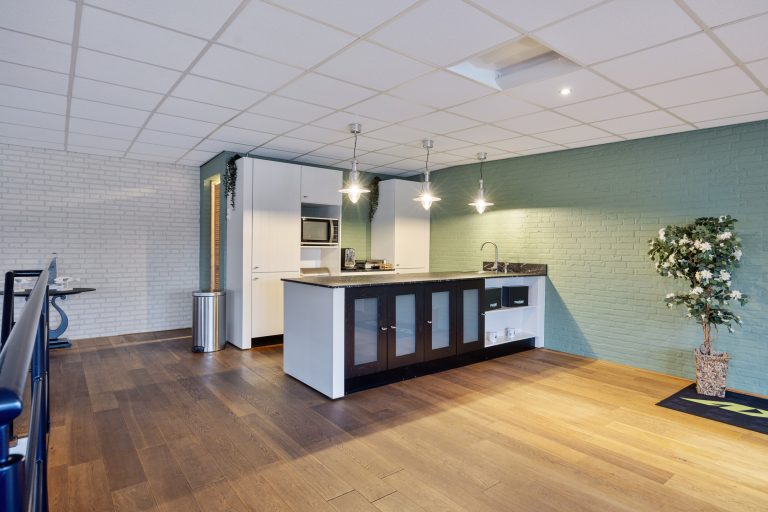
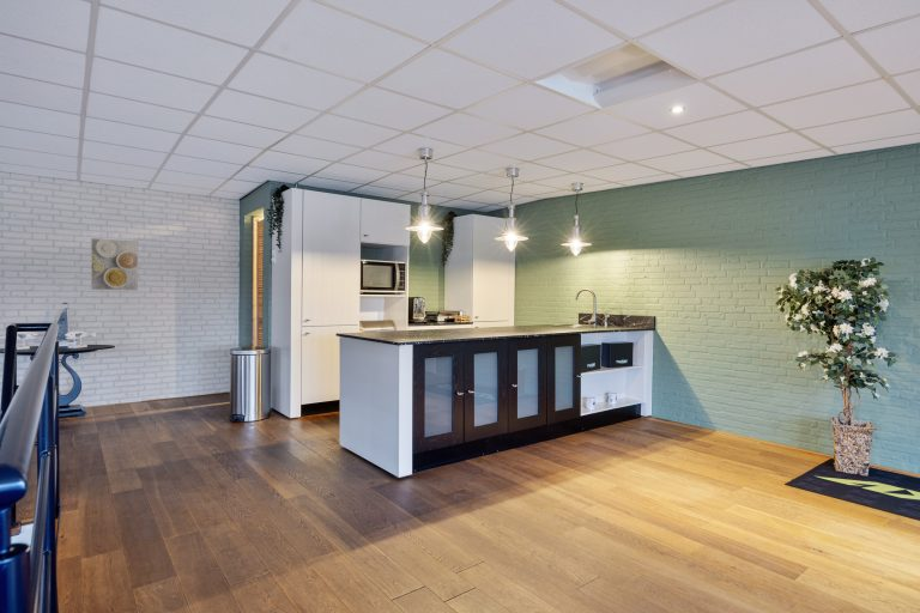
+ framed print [90,237,139,291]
